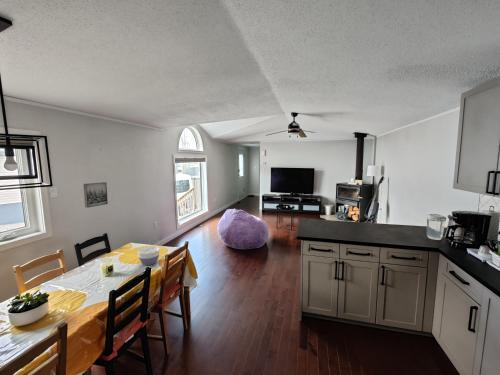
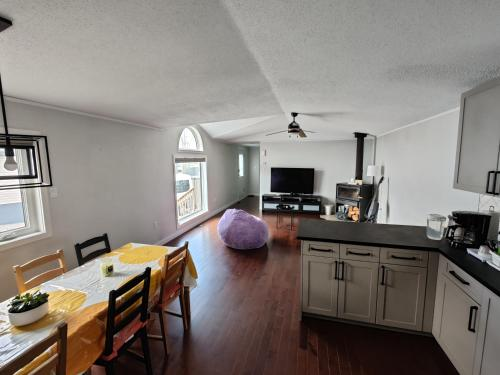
- bowl [137,245,161,266]
- wall art [82,181,109,209]
